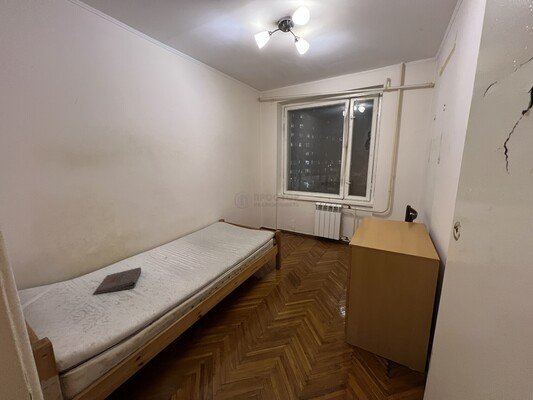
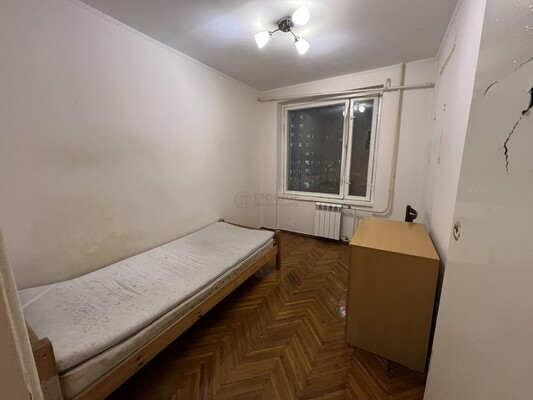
- pizza box [94,266,142,295]
